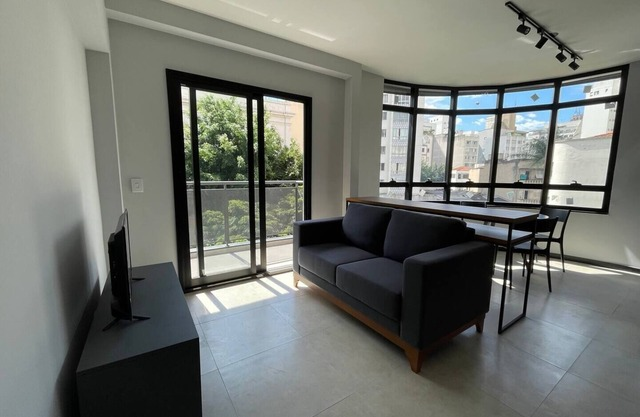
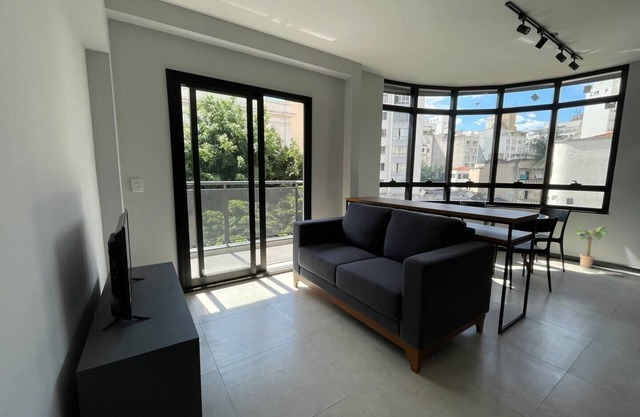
+ potted plant [574,225,614,269]
